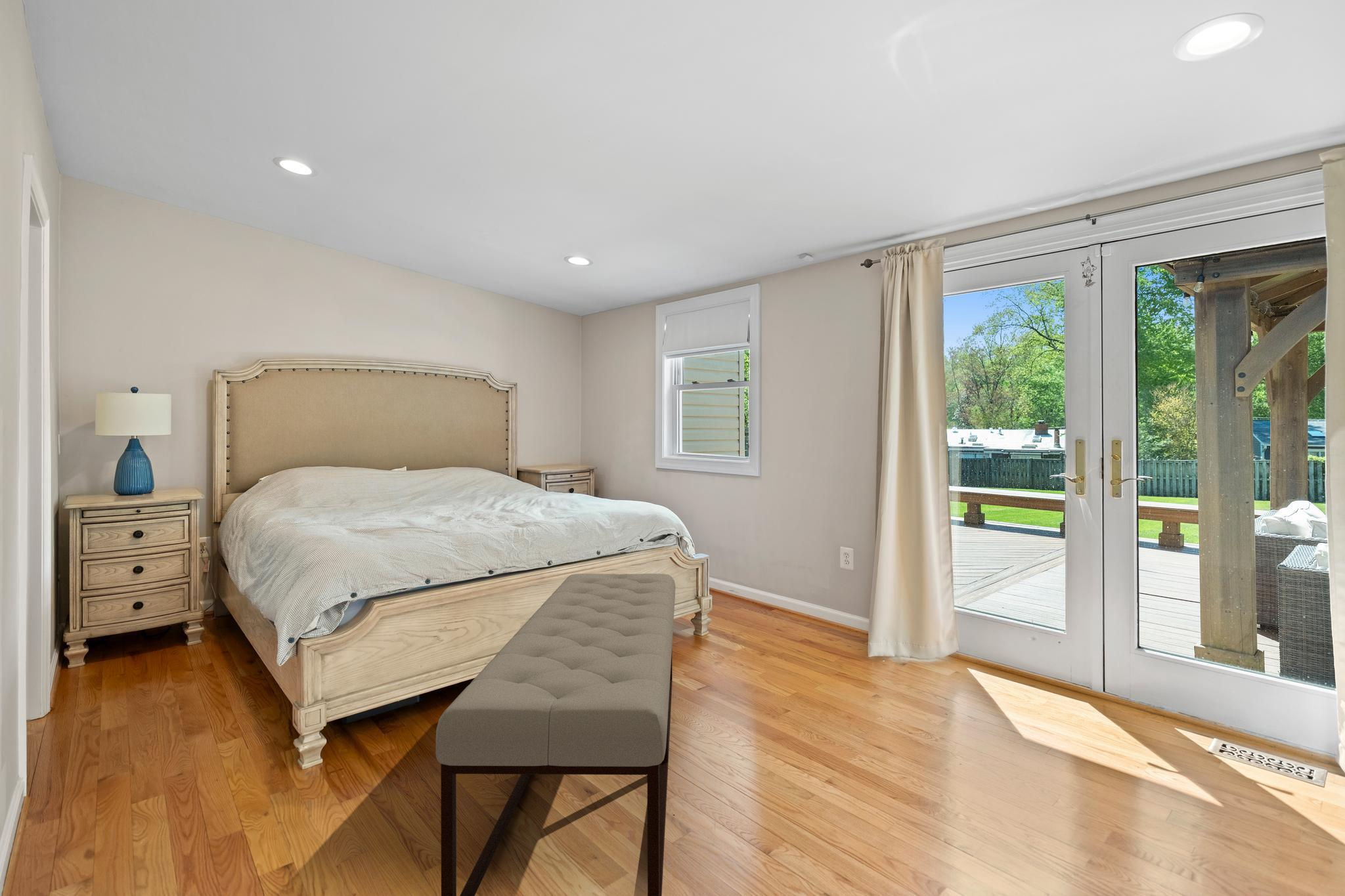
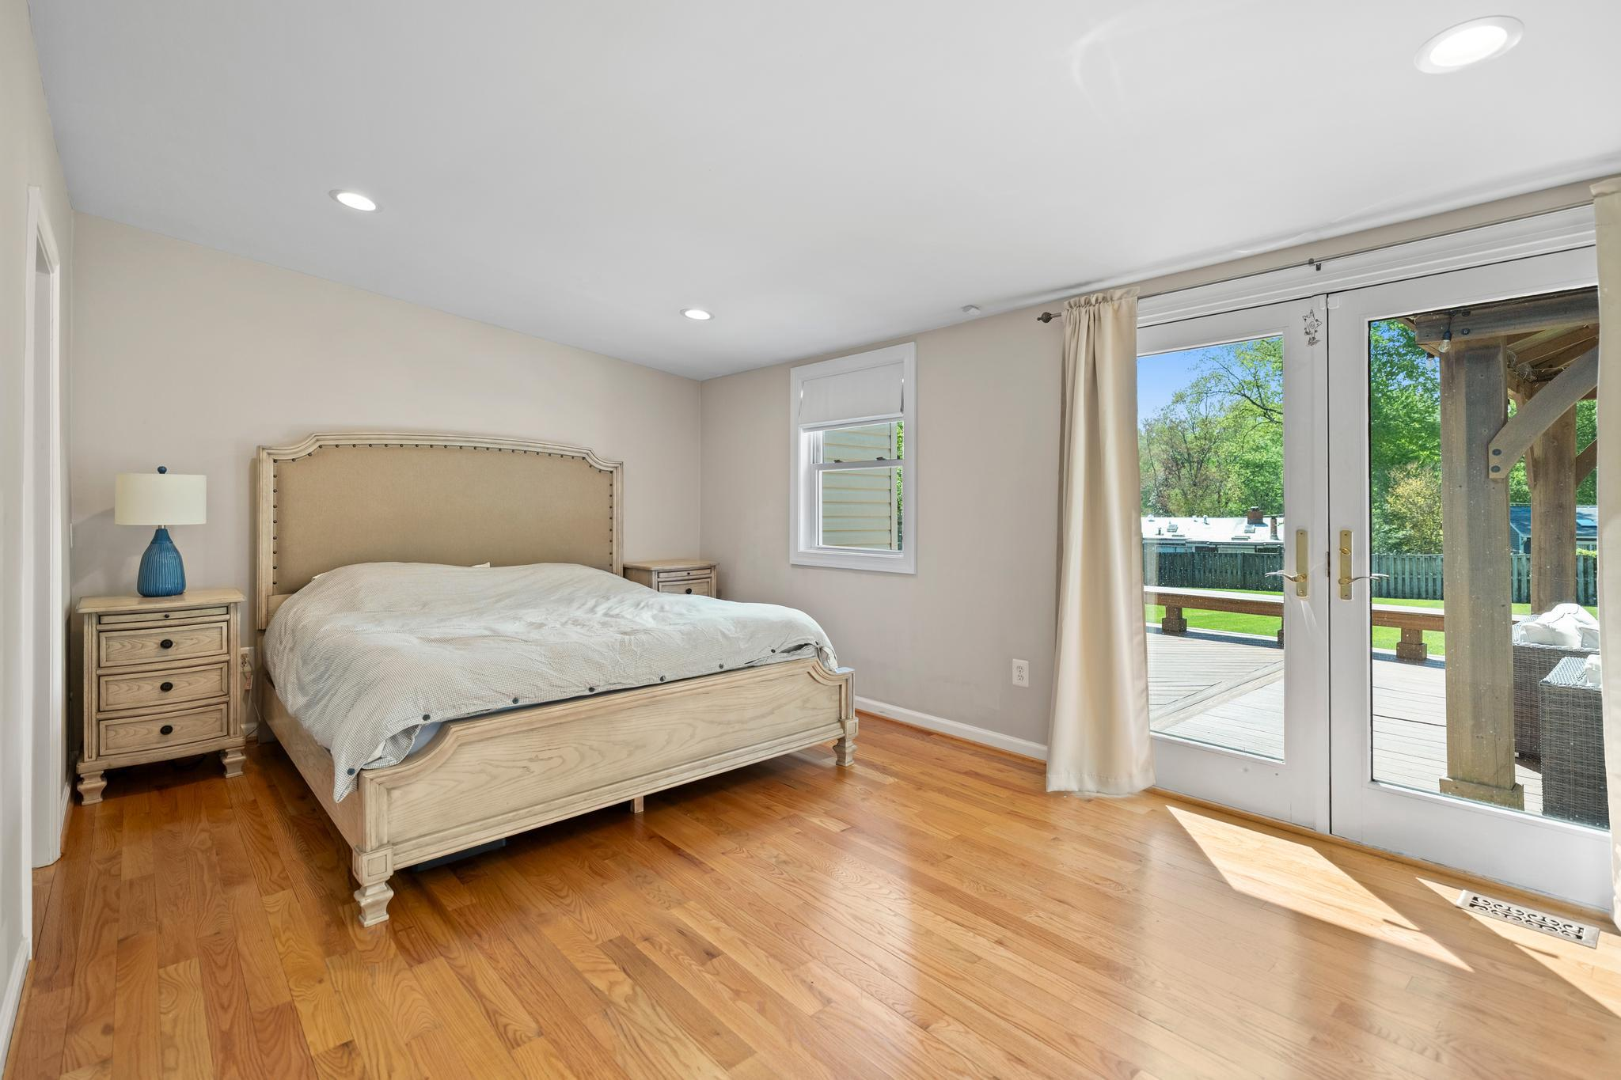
- bench [435,573,676,896]
